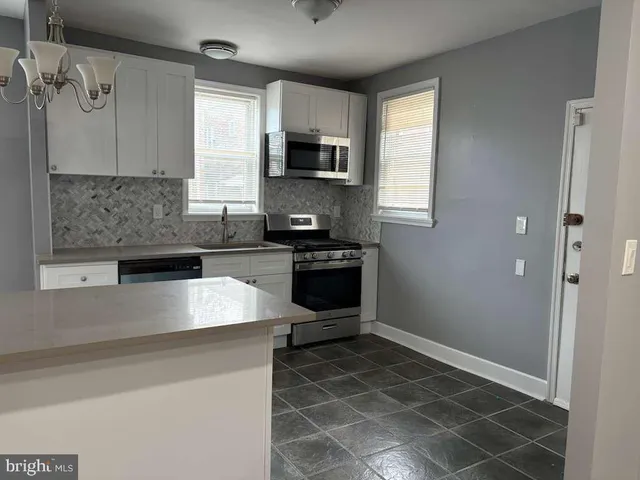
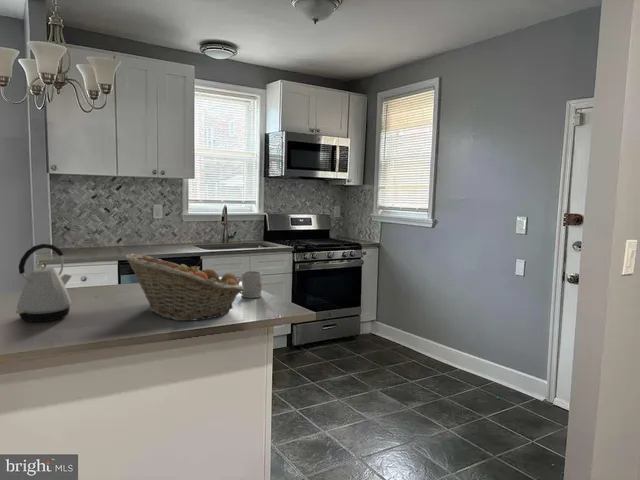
+ kettle [15,243,73,323]
+ fruit basket [124,253,244,322]
+ mug [237,270,263,299]
